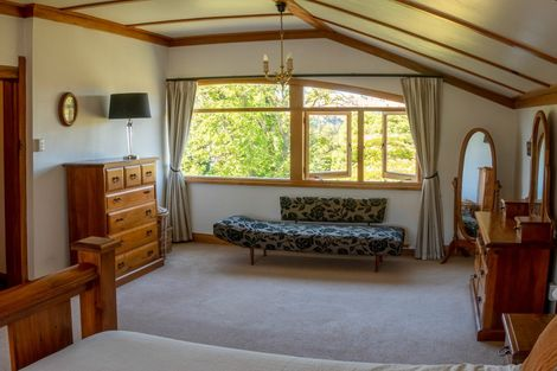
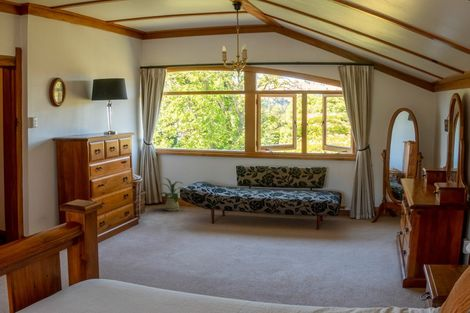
+ house plant [156,177,185,212]
